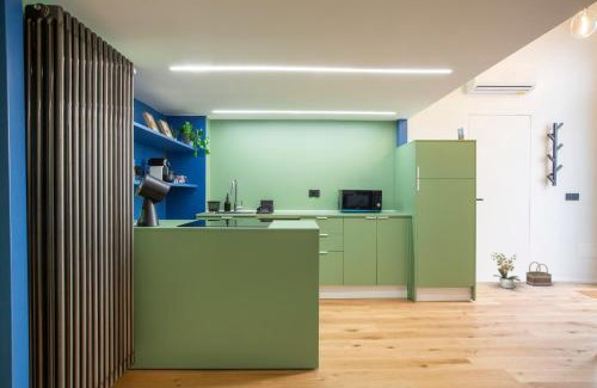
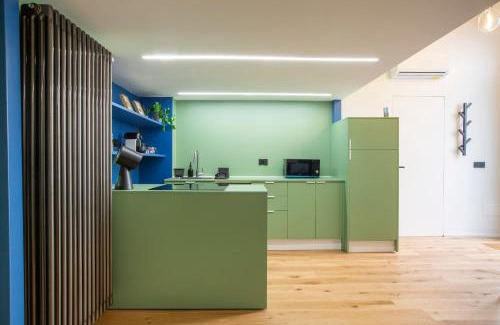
- basket [525,260,553,287]
- potted plant [491,252,522,290]
